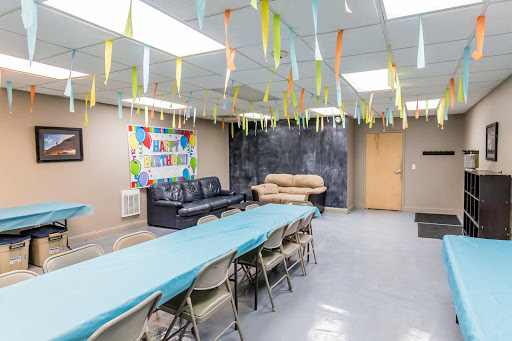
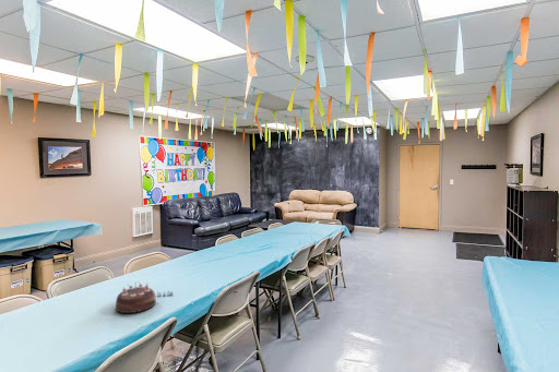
+ birthday cake [115,280,174,314]
